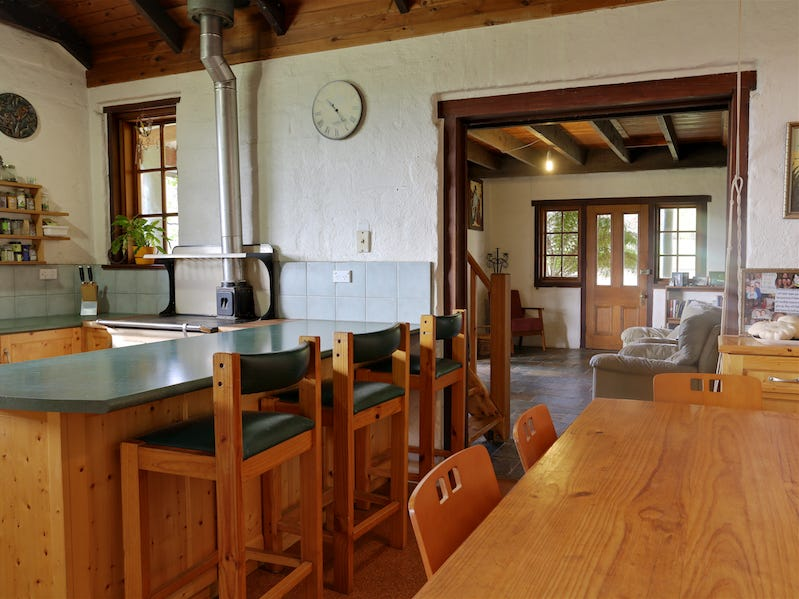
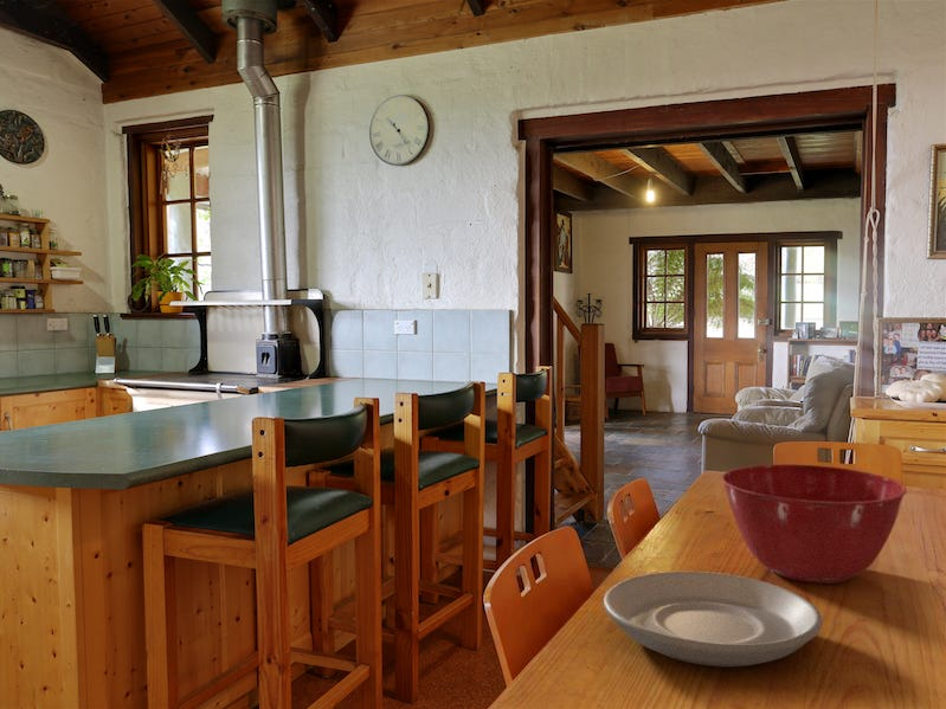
+ mixing bowl [721,463,908,585]
+ plate [603,571,824,668]
